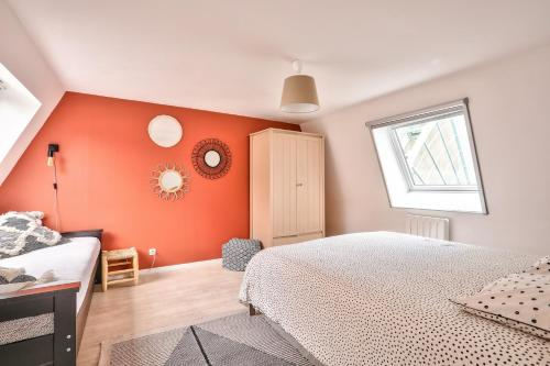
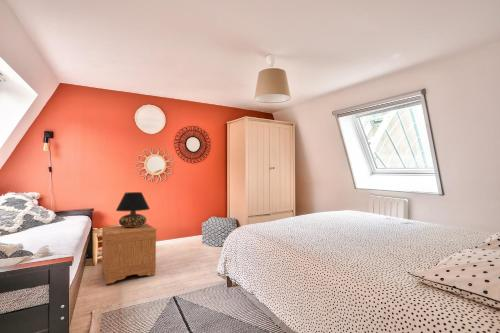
+ nightstand [100,223,157,285]
+ table lamp [115,191,151,227]
